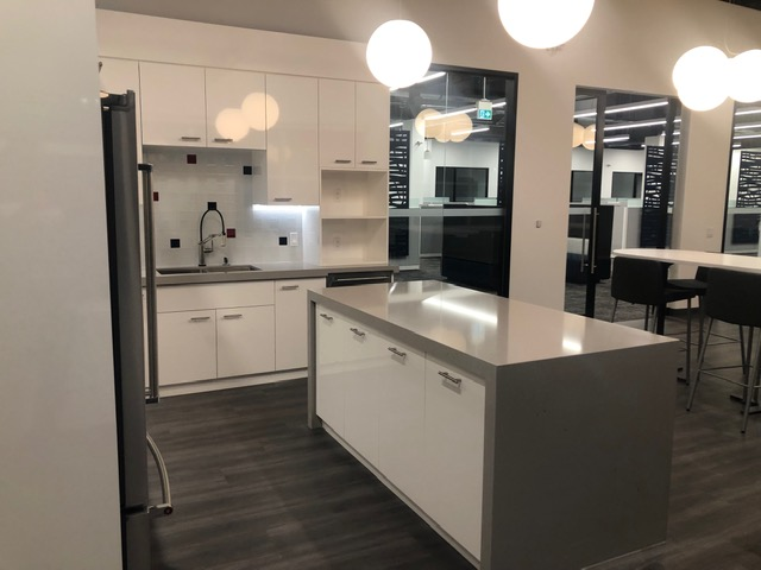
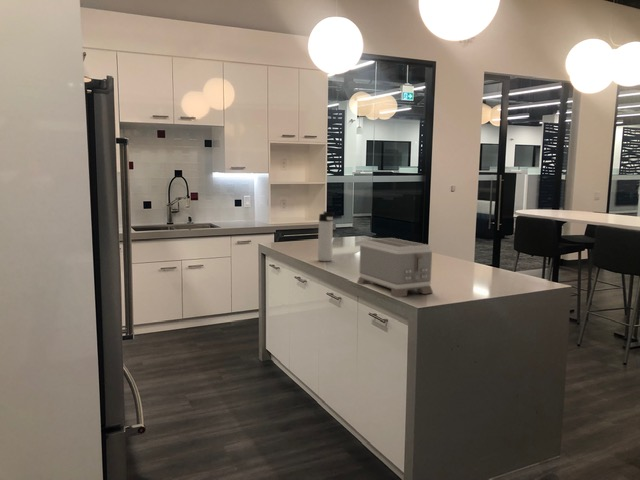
+ thermos bottle [317,211,335,262]
+ toaster [356,237,434,298]
